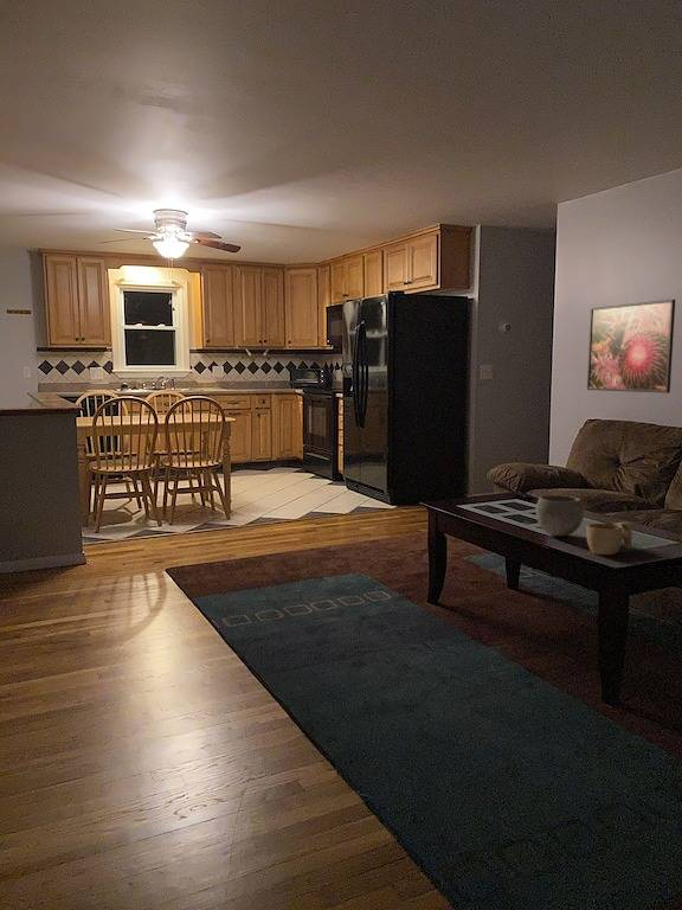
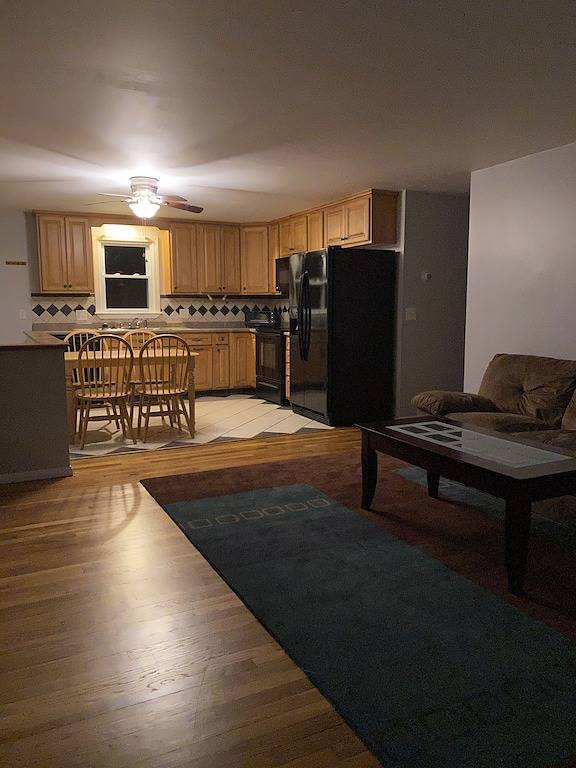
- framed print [586,299,676,395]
- cup [585,521,633,556]
- bowl [535,494,585,538]
